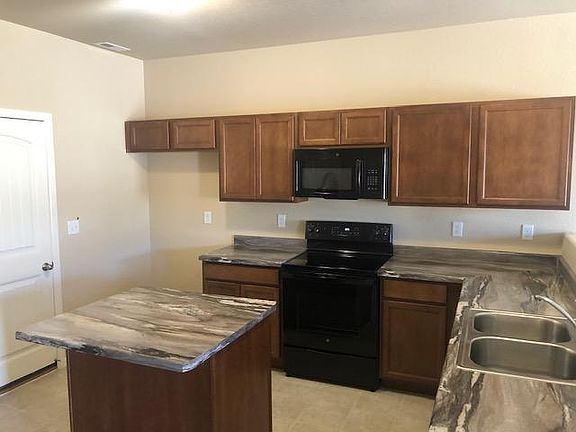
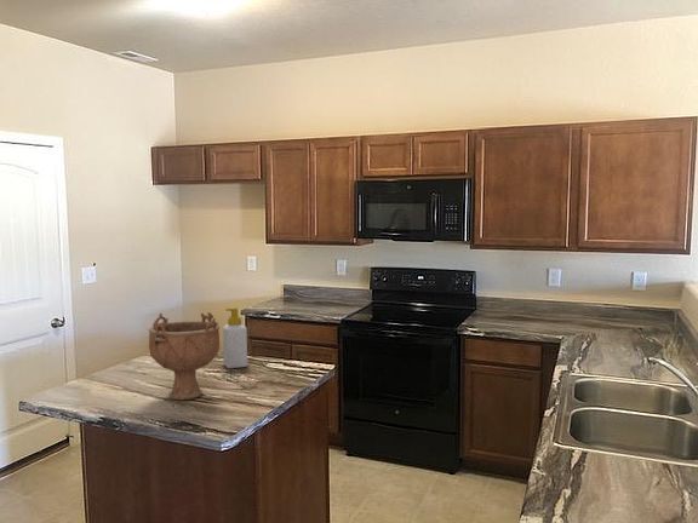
+ decorative bowl [148,311,221,401]
+ soap bottle [222,306,248,369]
